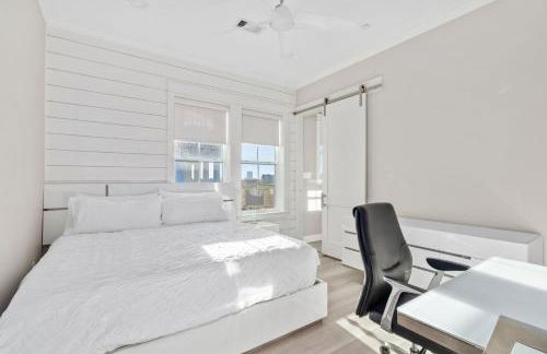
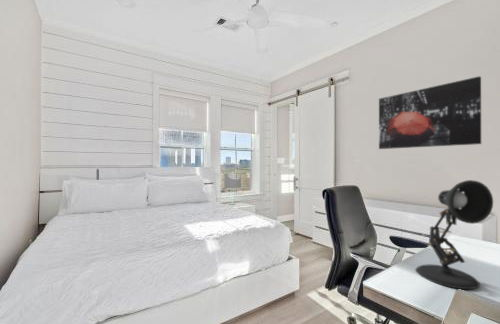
+ desk lamp [415,179,494,290]
+ wall art [378,75,482,150]
